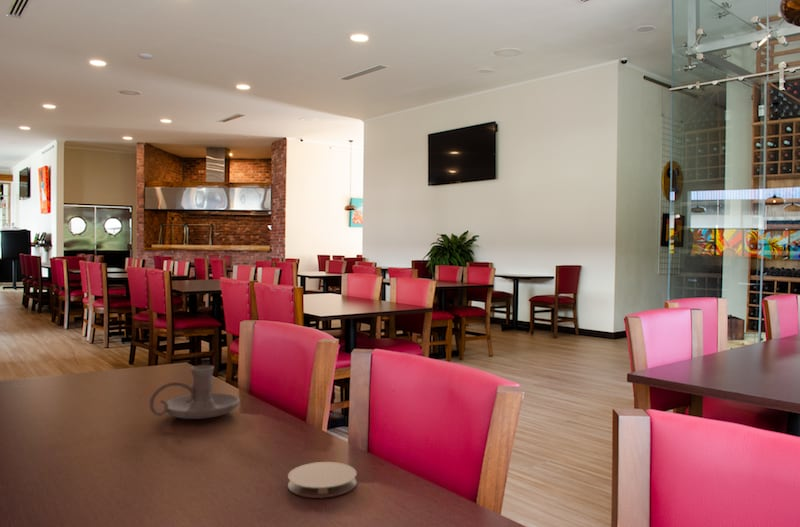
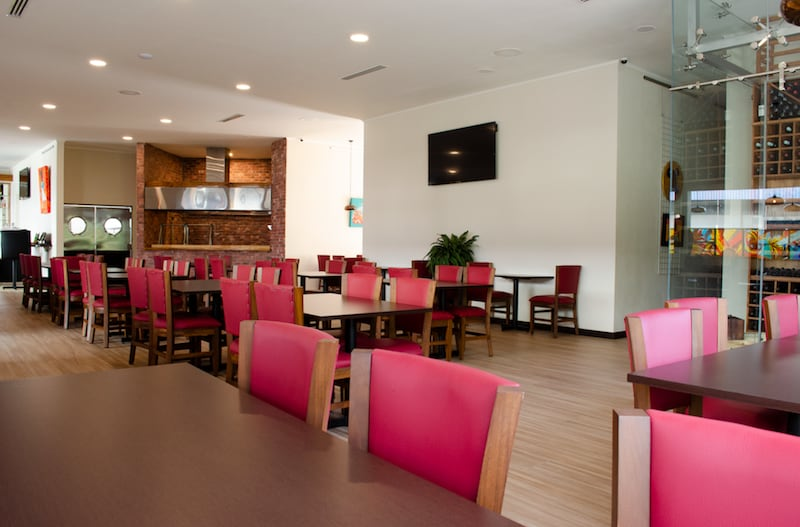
- candle holder [149,364,241,420]
- coaster [287,461,358,499]
